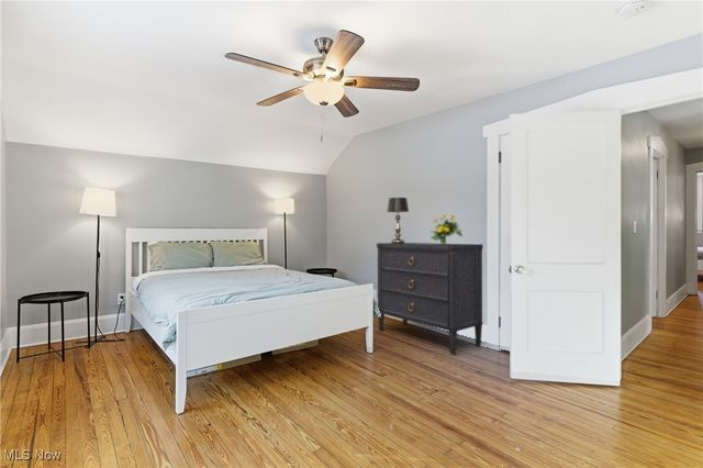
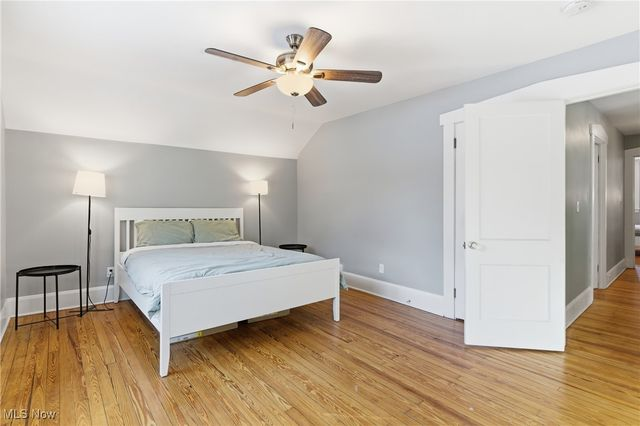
- flowering plant [429,213,464,244]
- table lamp [386,197,410,244]
- dresser [376,242,484,355]
